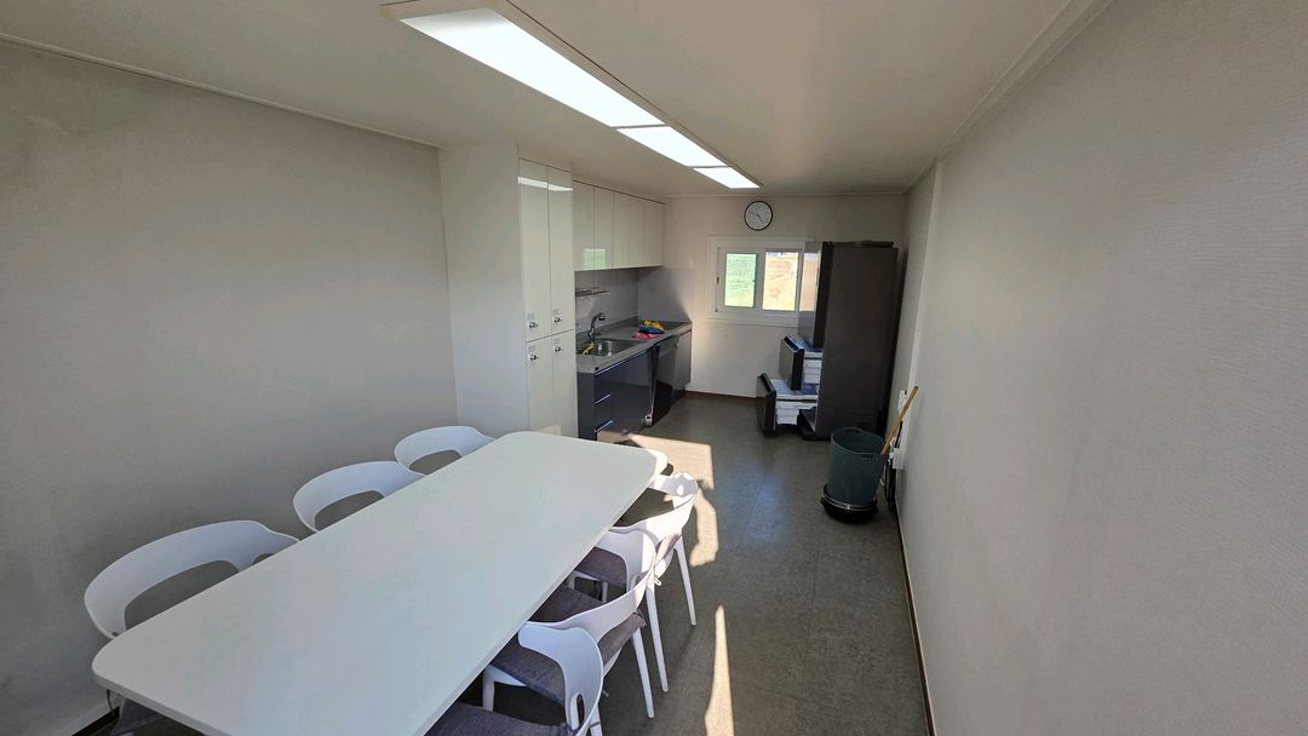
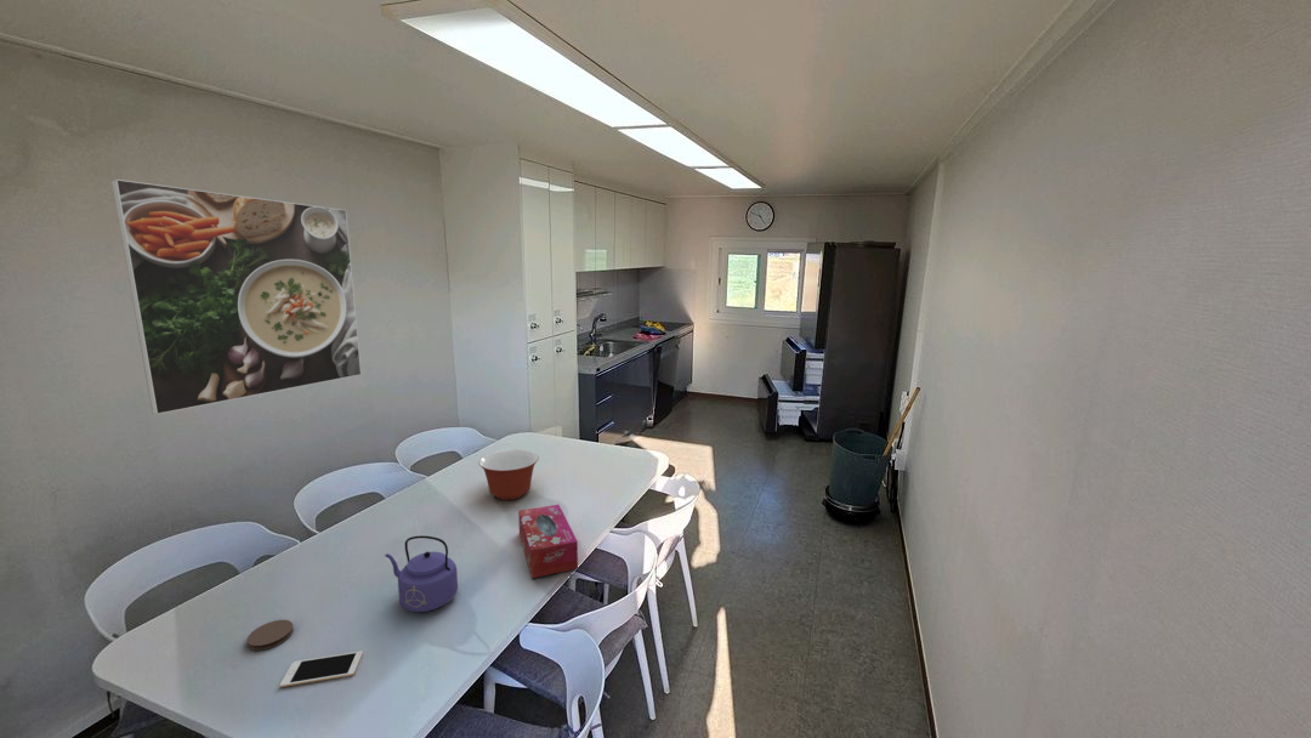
+ coaster [246,619,295,652]
+ tissue box [517,504,579,579]
+ kettle [385,534,459,613]
+ cell phone [279,649,364,688]
+ mixing bowl [477,448,540,501]
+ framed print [110,178,363,415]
